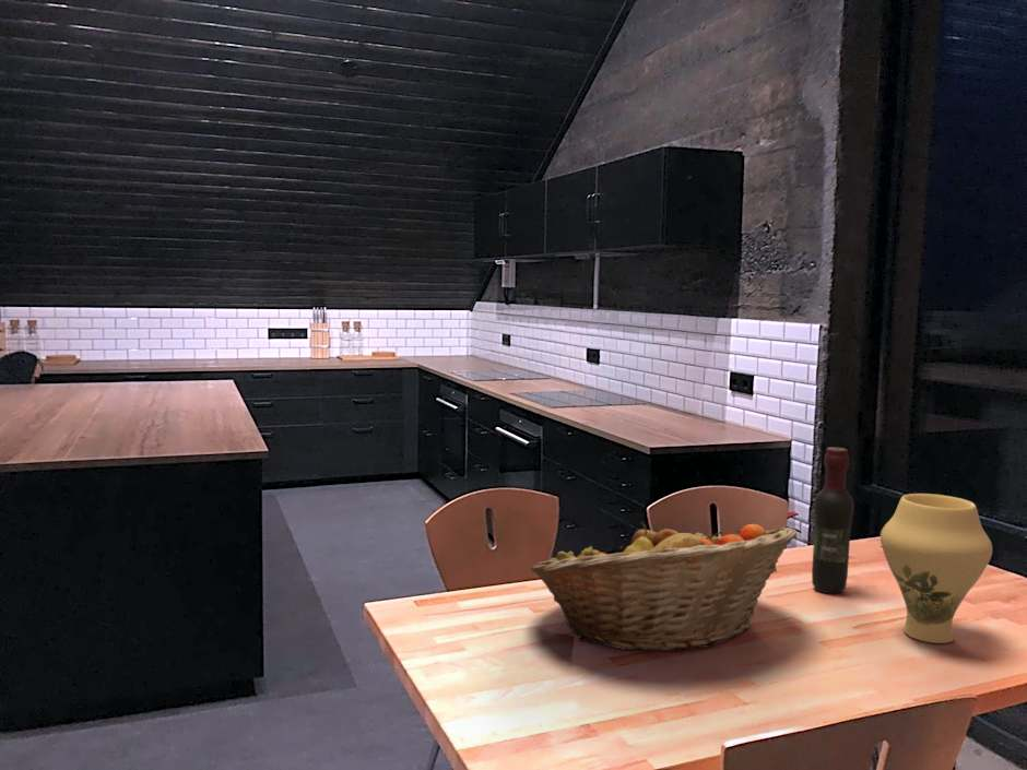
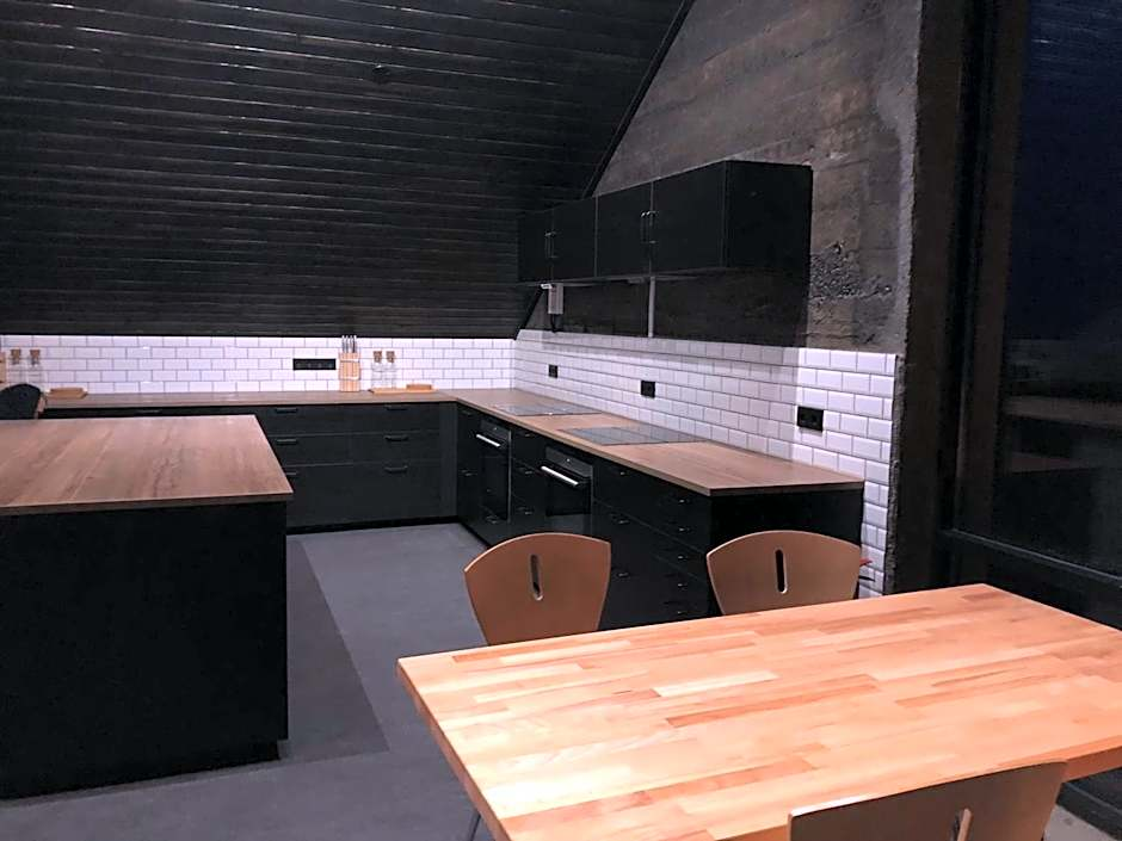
- vase [880,493,993,644]
- fruit basket [530,520,799,652]
- wine bottle [811,447,855,594]
